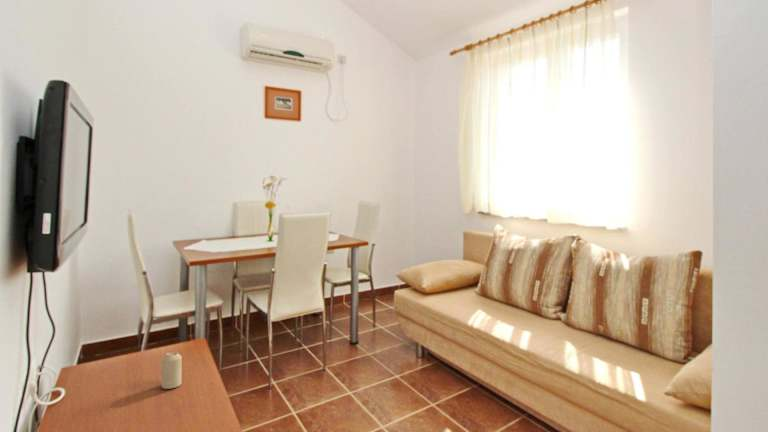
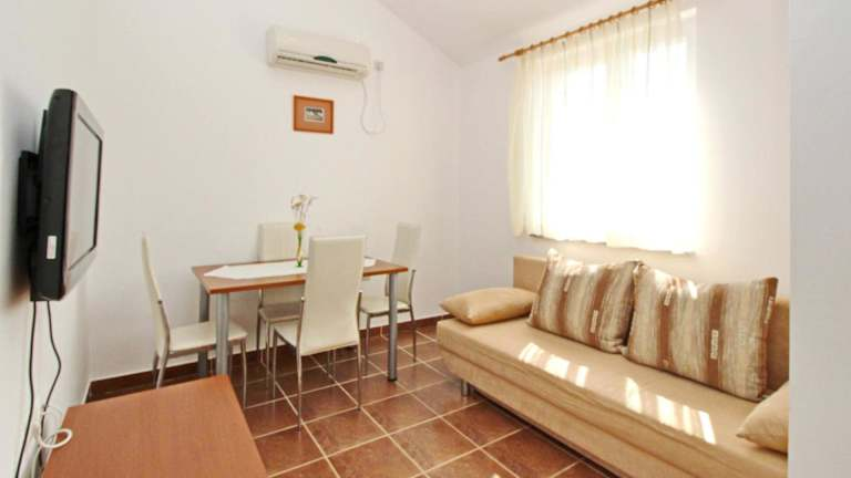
- candle [161,351,183,390]
